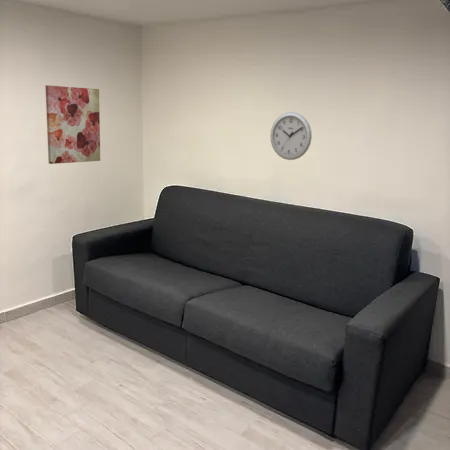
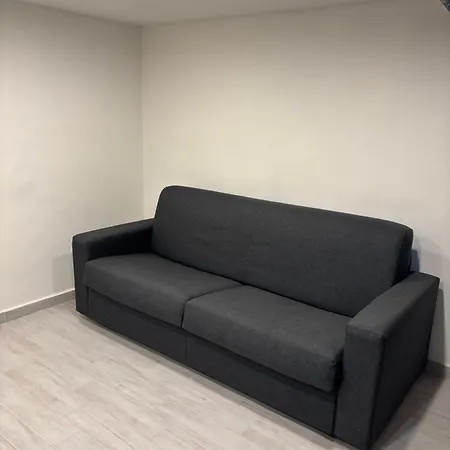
- wall art [44,84,101,165]
- wall clock [269,111,313,161]
